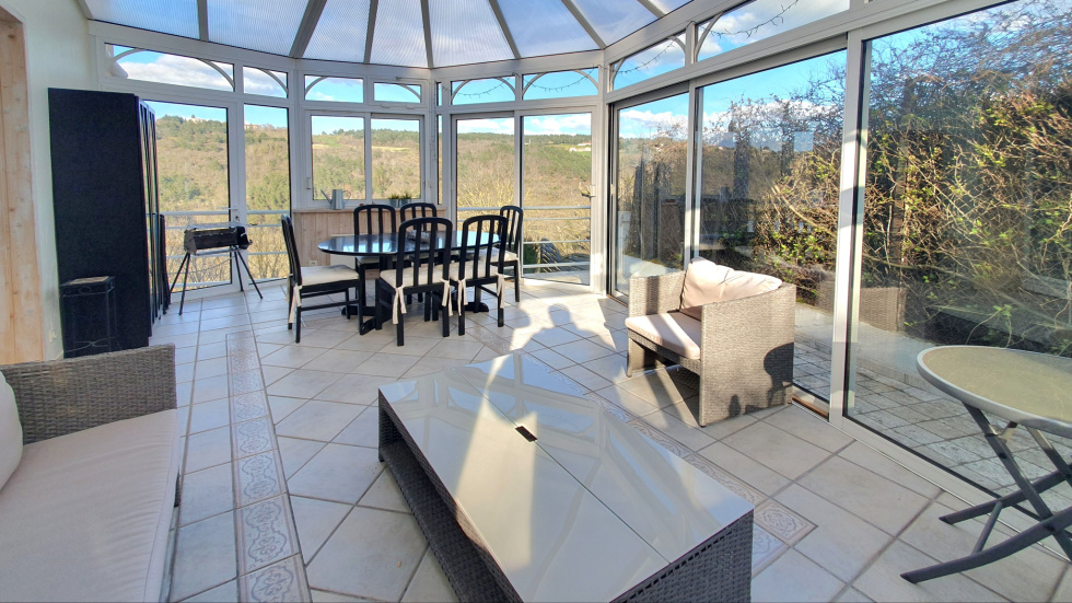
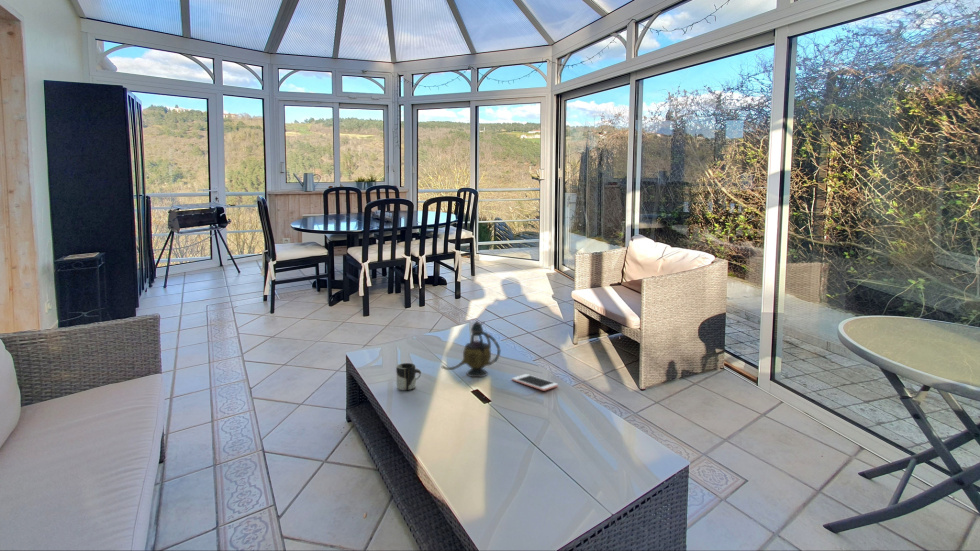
+ teapot [441,320,502,378]
+ cup [395,362,422,391]
+ cell phone [511,373,559,392]
